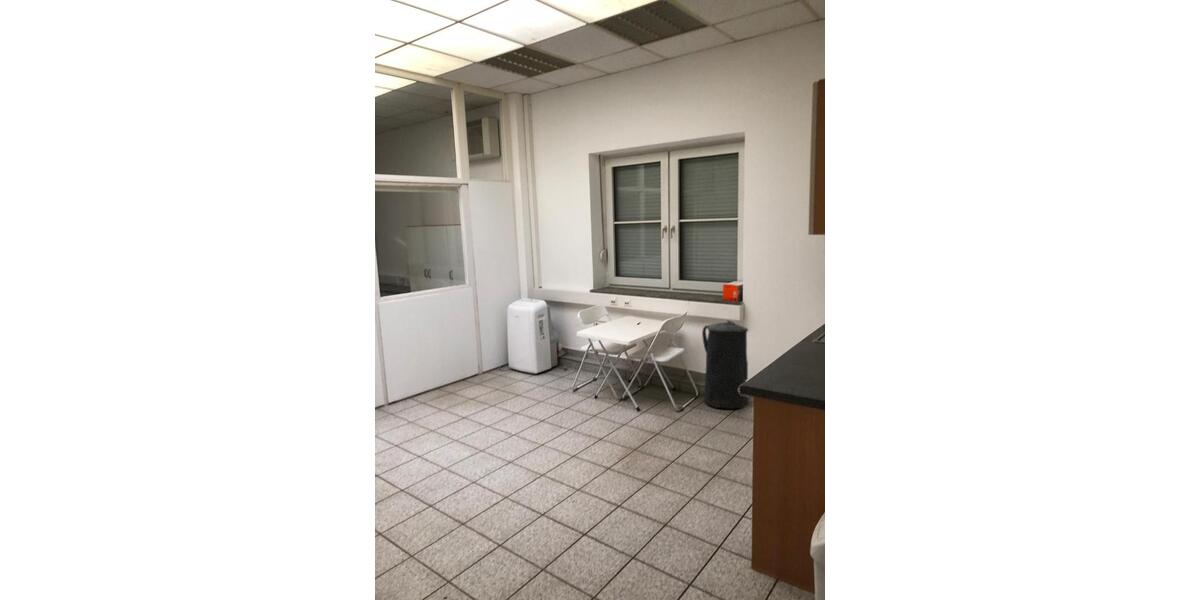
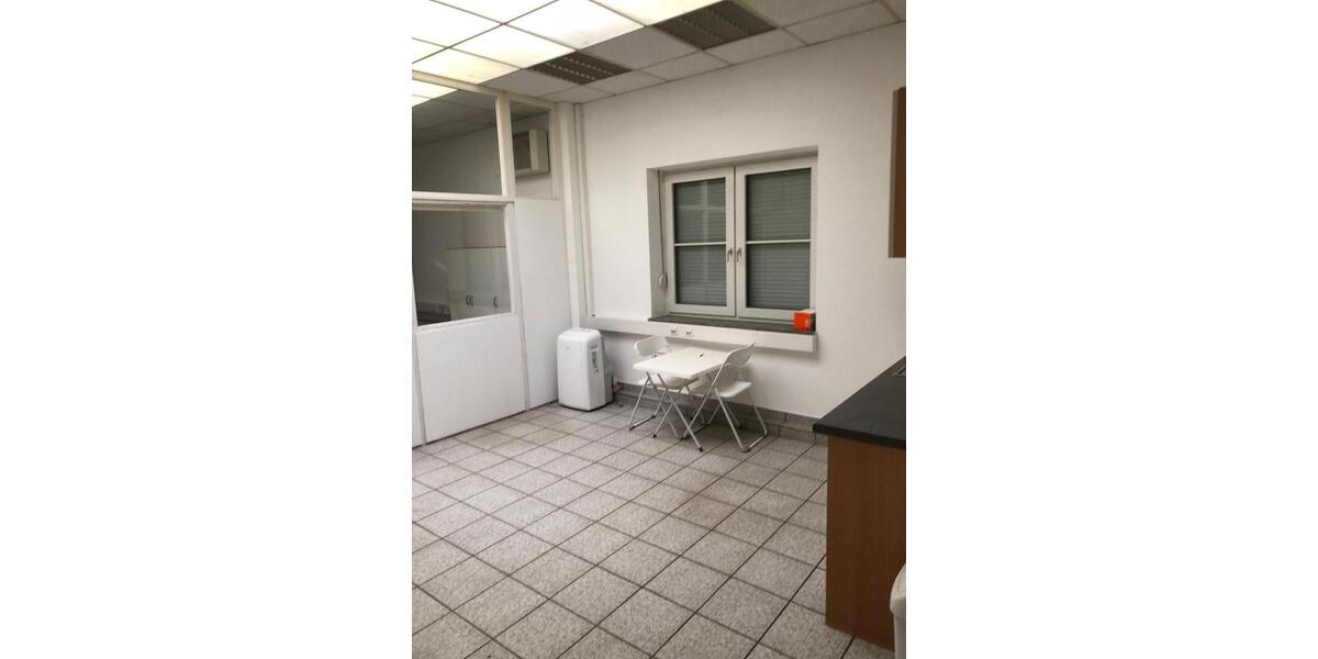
- trash can [701,319,749,410]
